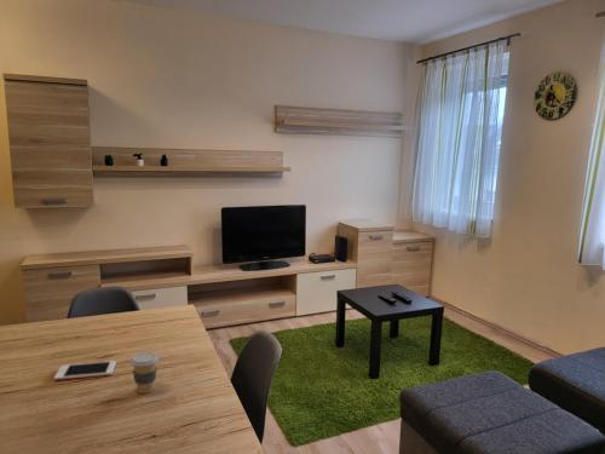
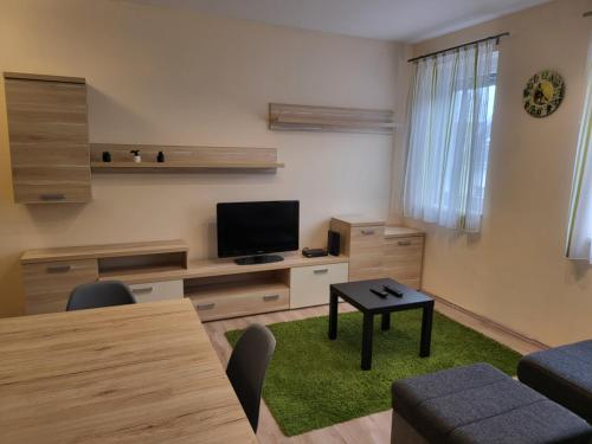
- cell phone [53,360,117,381]
- coffee cup [129,351,160,395]
